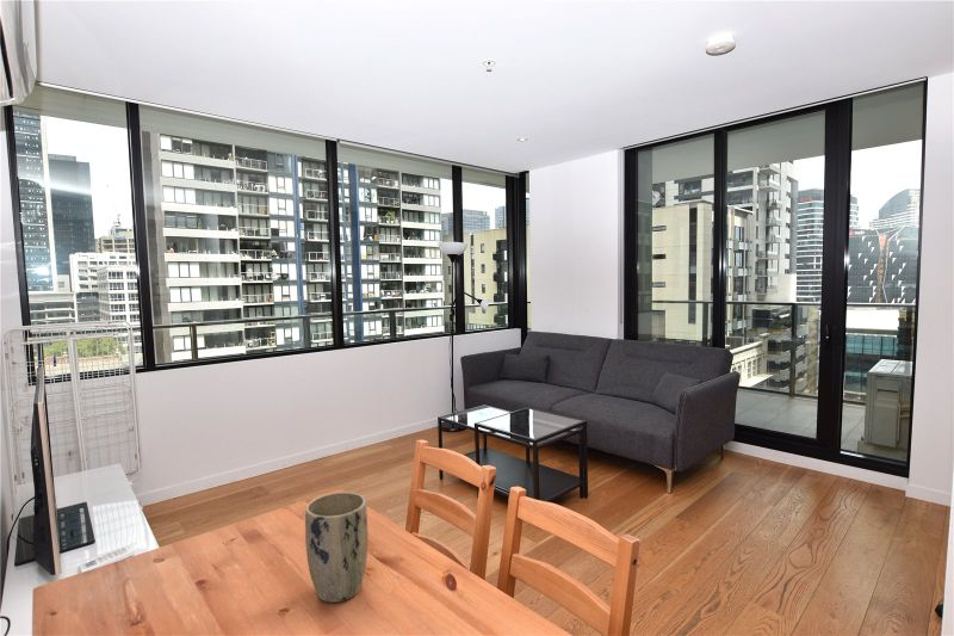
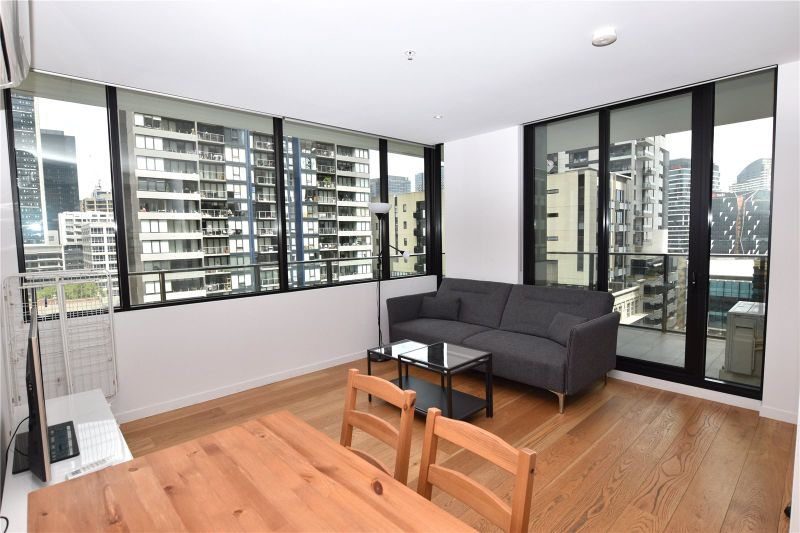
- plant pot [304,490,370,604]
